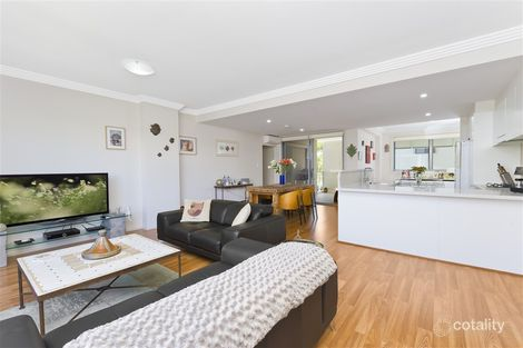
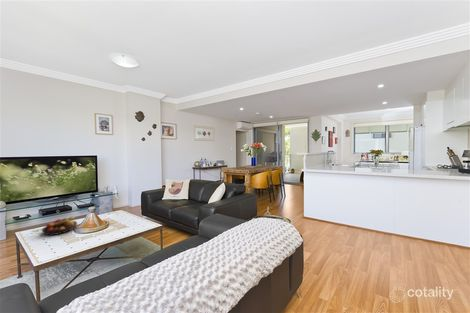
+ fruit bowl [41,215,78,236]
